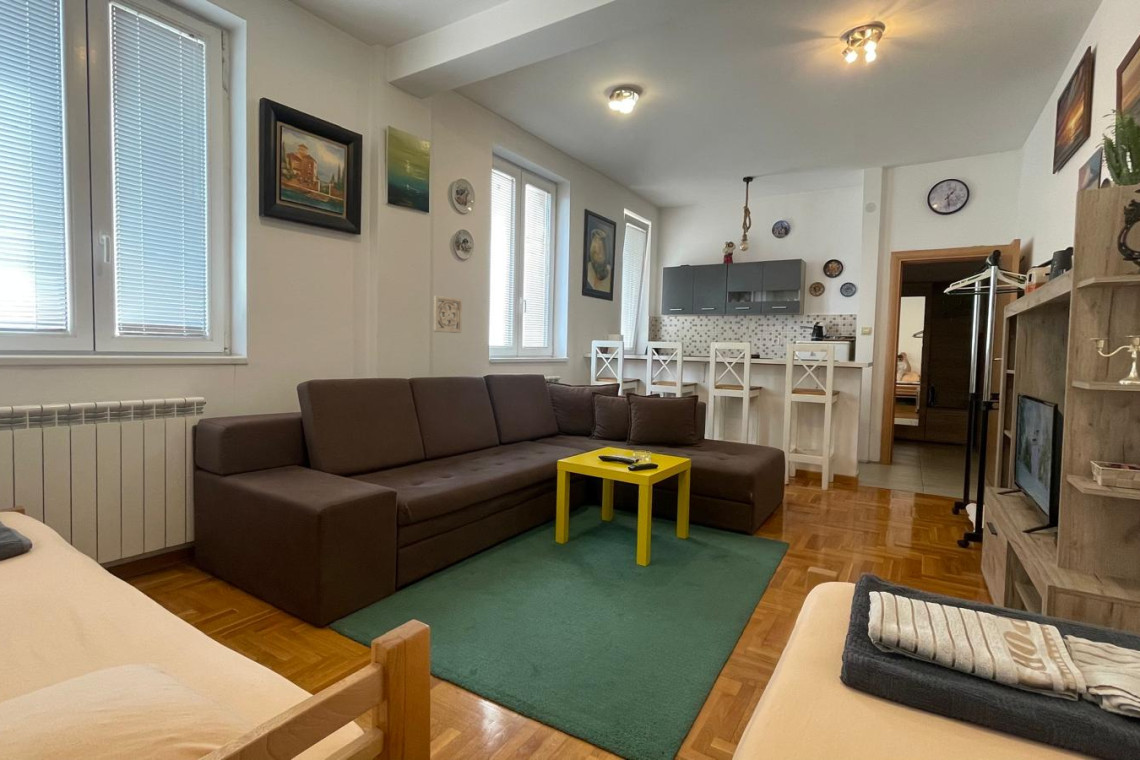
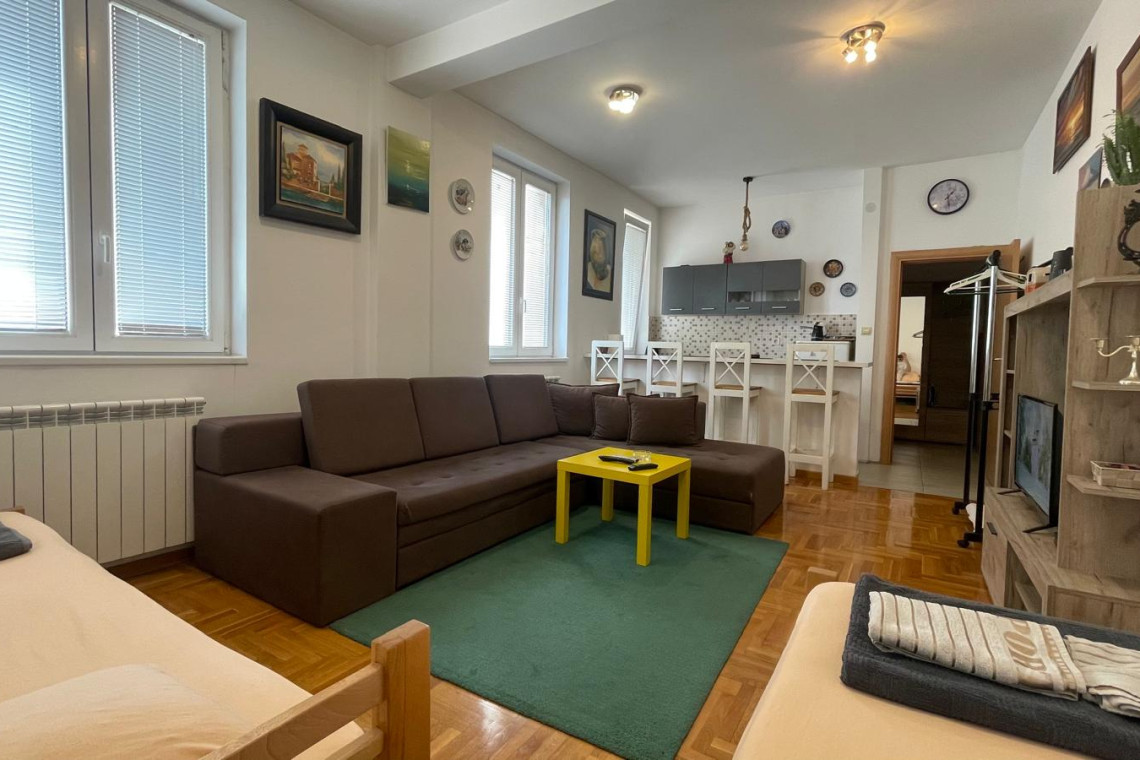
- wall ornament [432,295,463,334]
